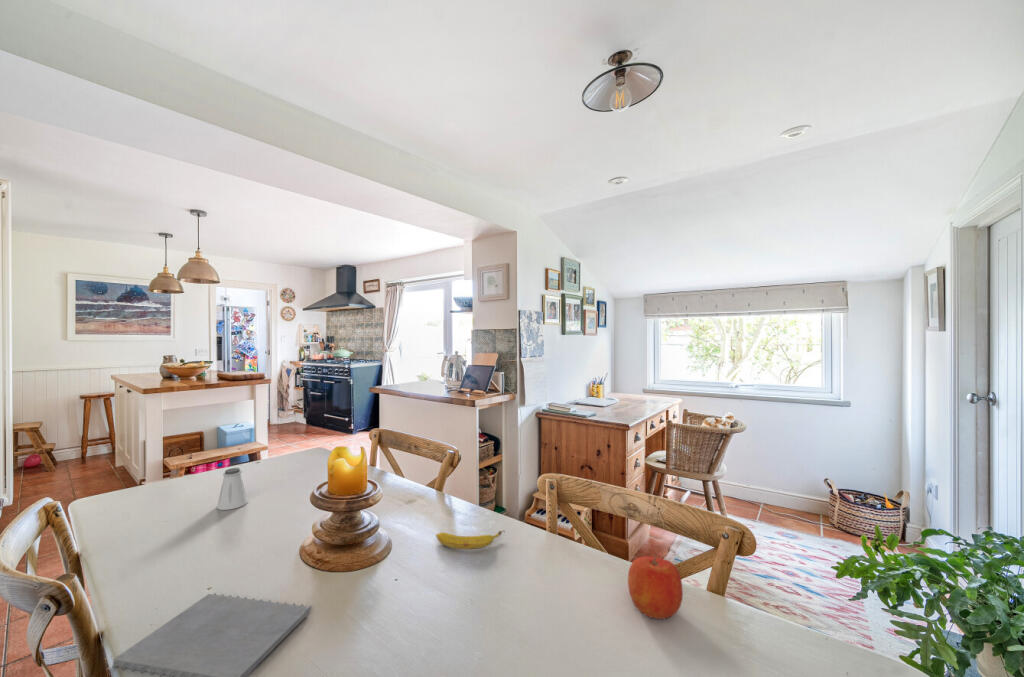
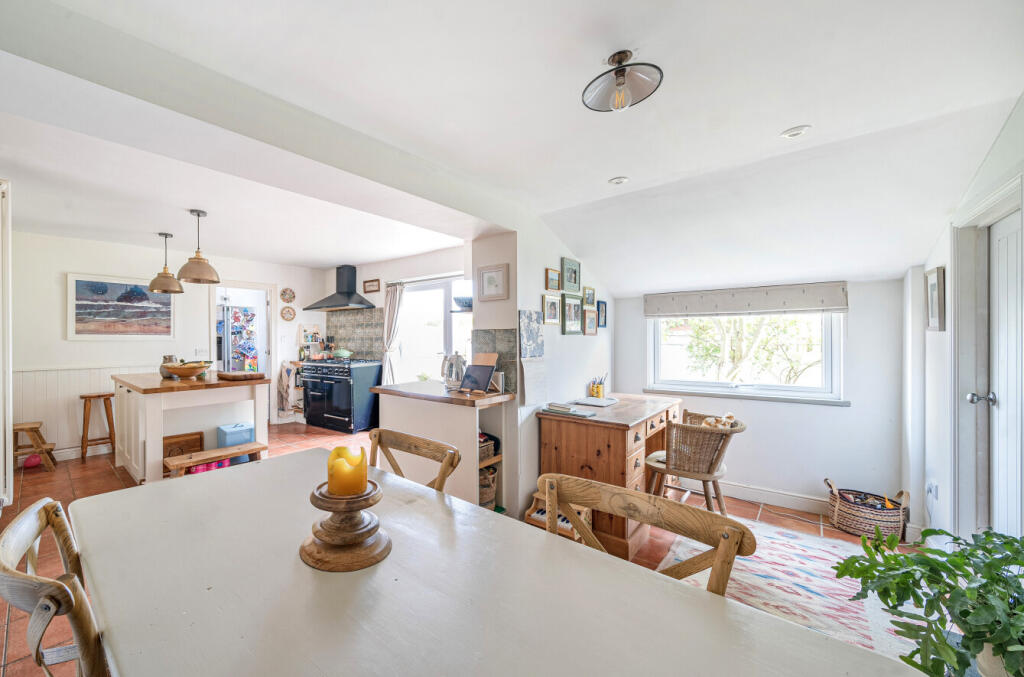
- apple [627,553,684,620]
- banana [435,529,506,550]
- notepad [111,592,313,677]
- saltshaker [216,467,248,511]
